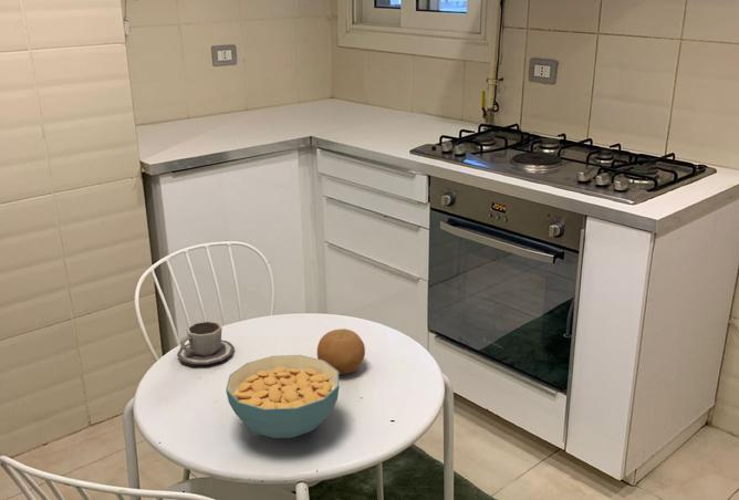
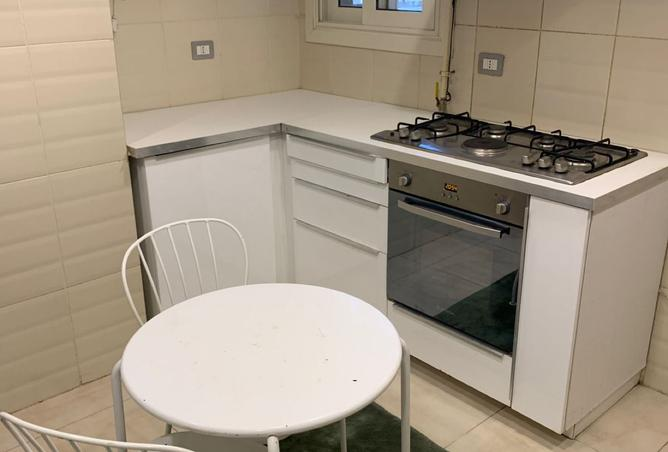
- cereal bowl [225,354,341,439]
- fruit [316,327,366,375]
- cup [176,320,236,366]
